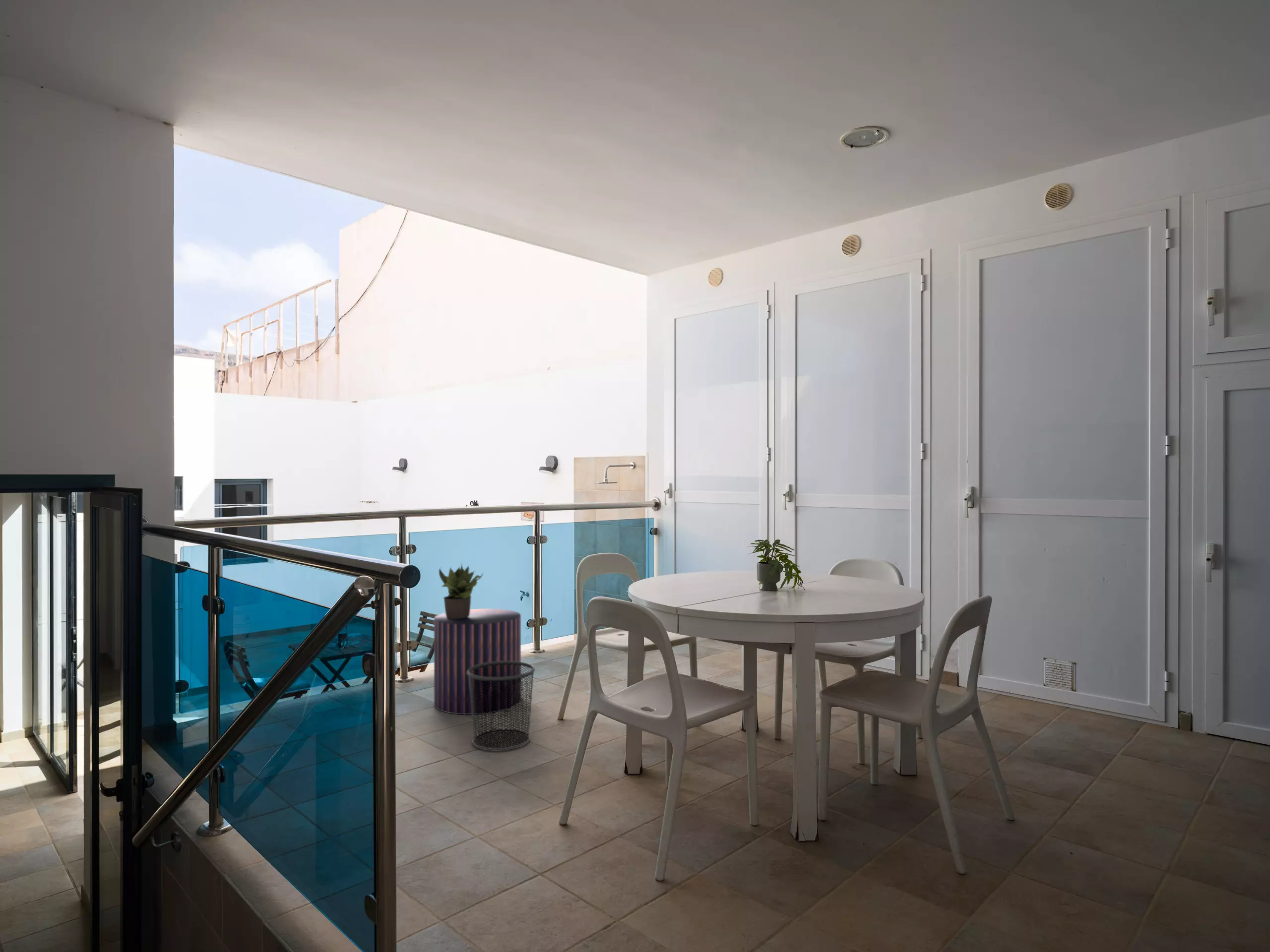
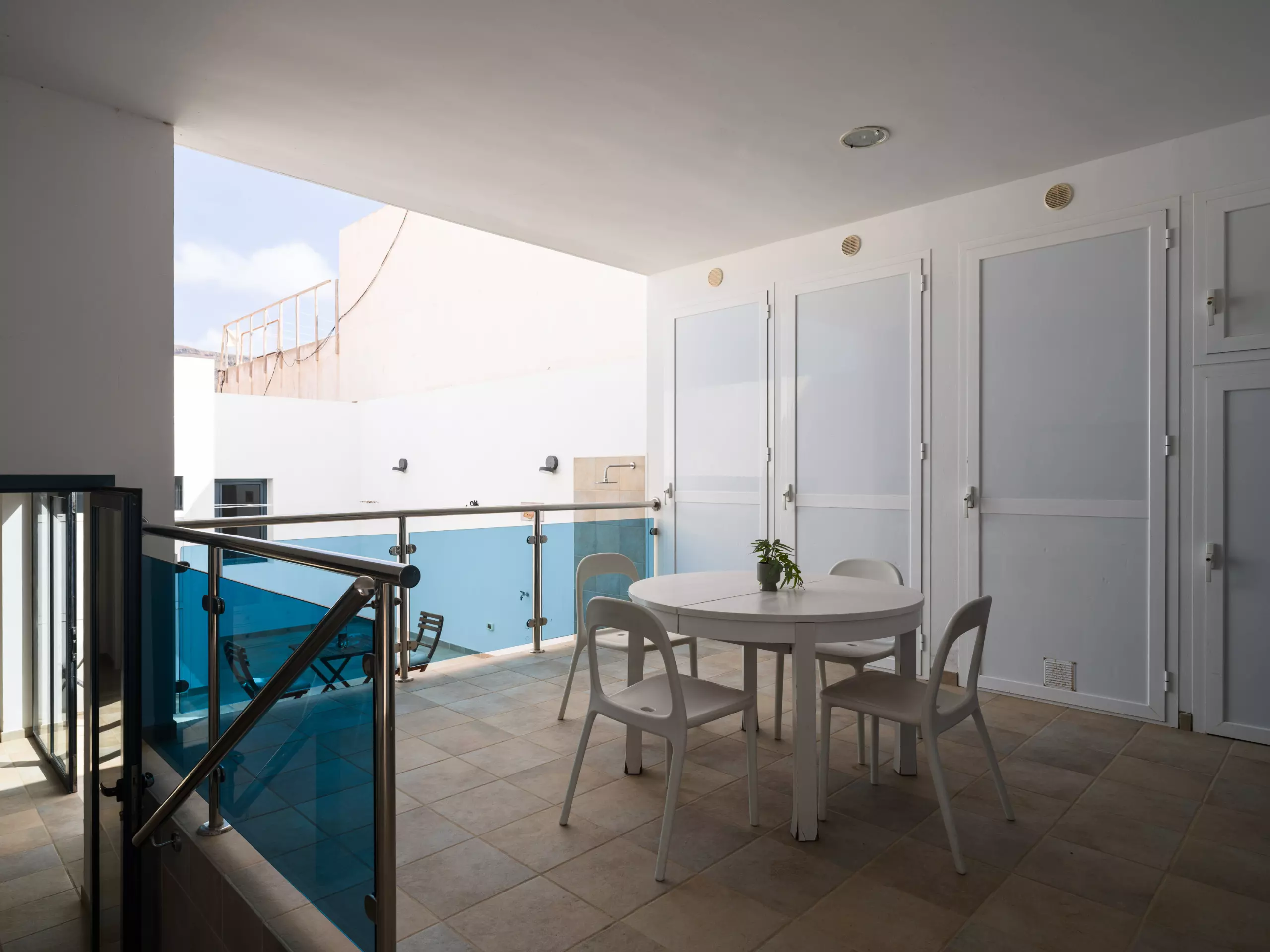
- waste bin [467,661,536,752]
- stool [434,608,521,715]
- potted plant [439,562,483,619]
